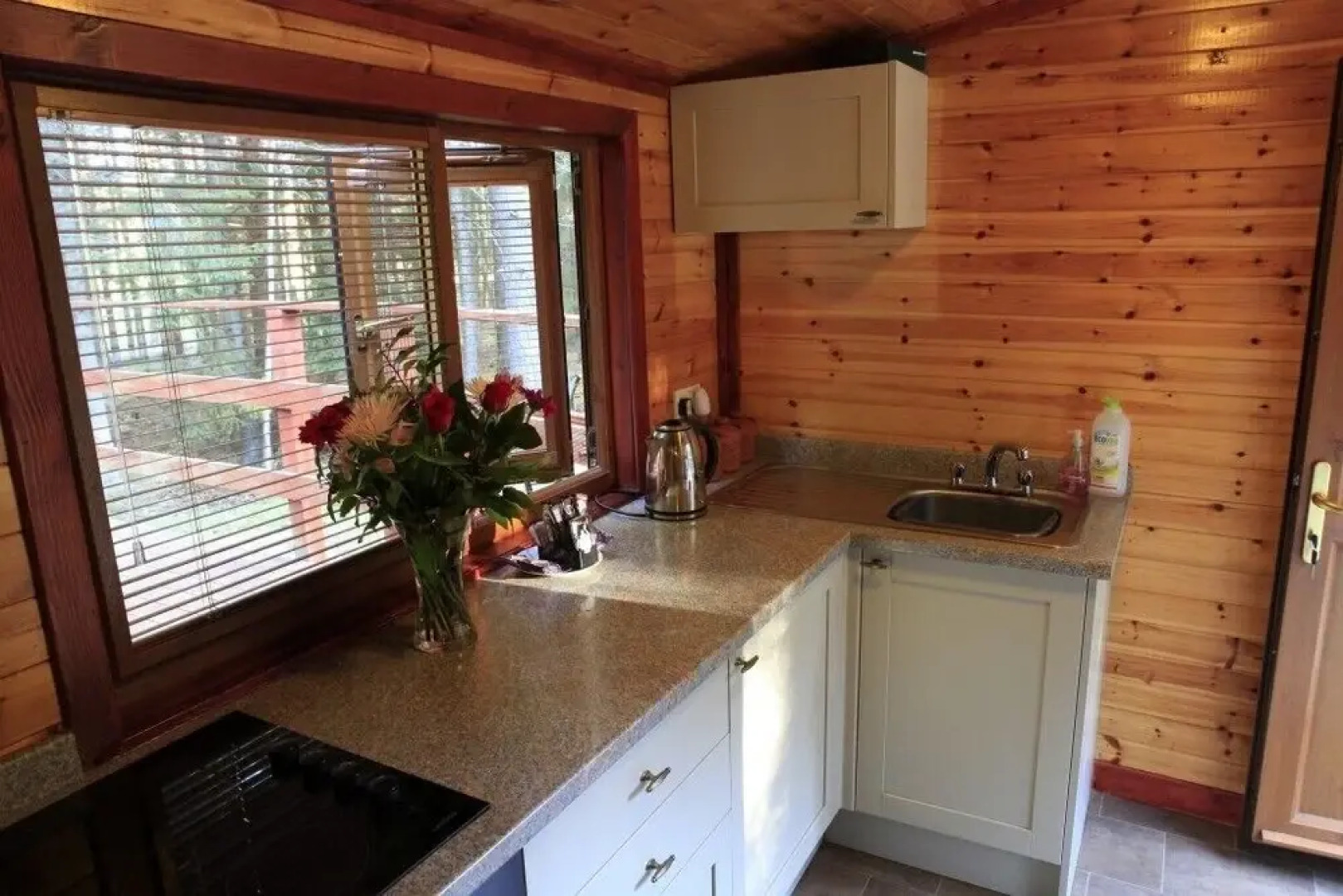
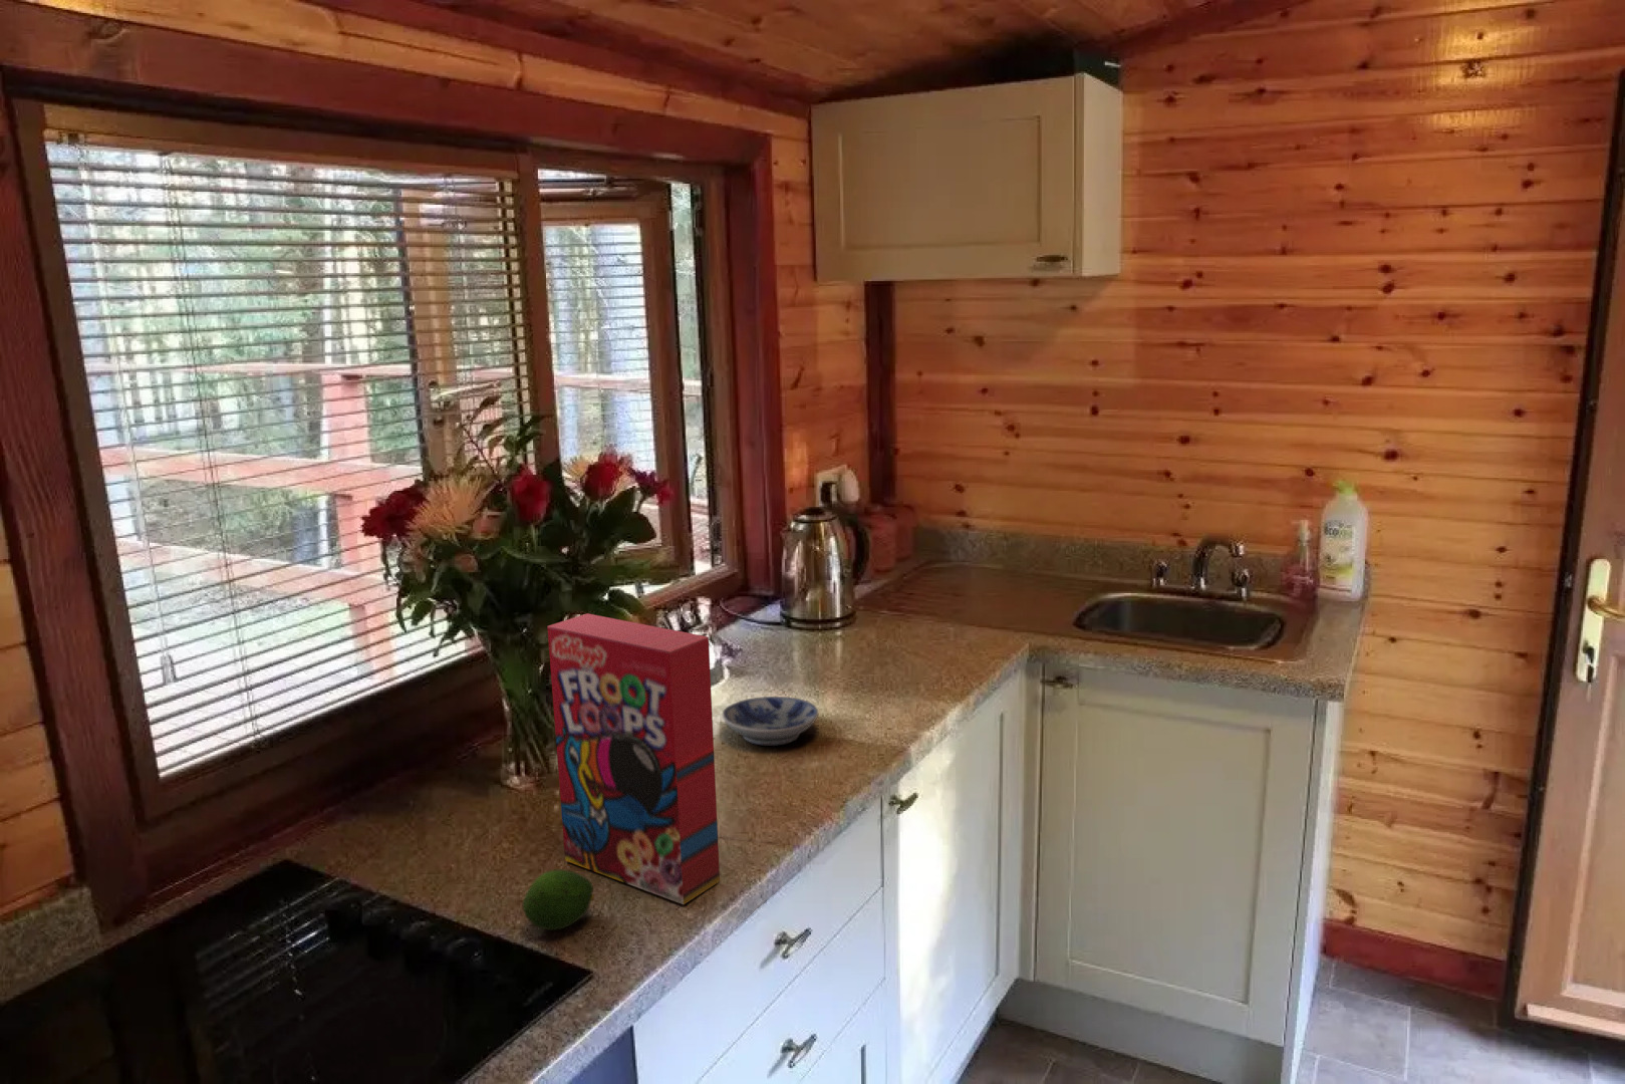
+ bowl [721,696,820,746]
+ cereal box [547,612,721,905]
+ fruit [522,869,597,932]
